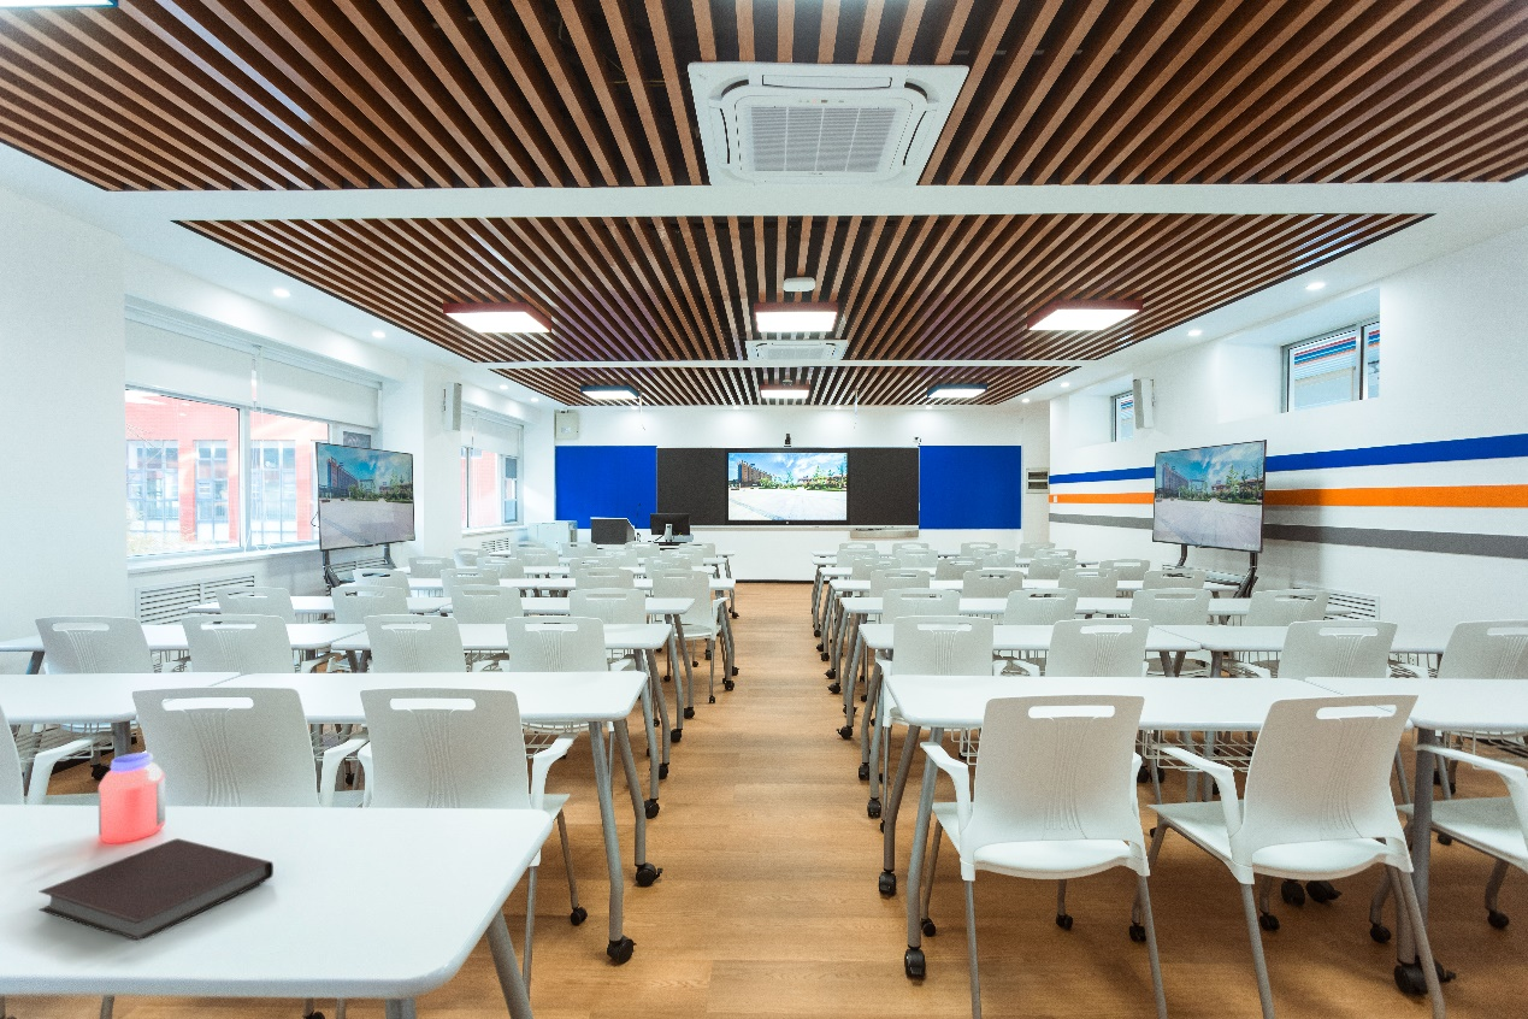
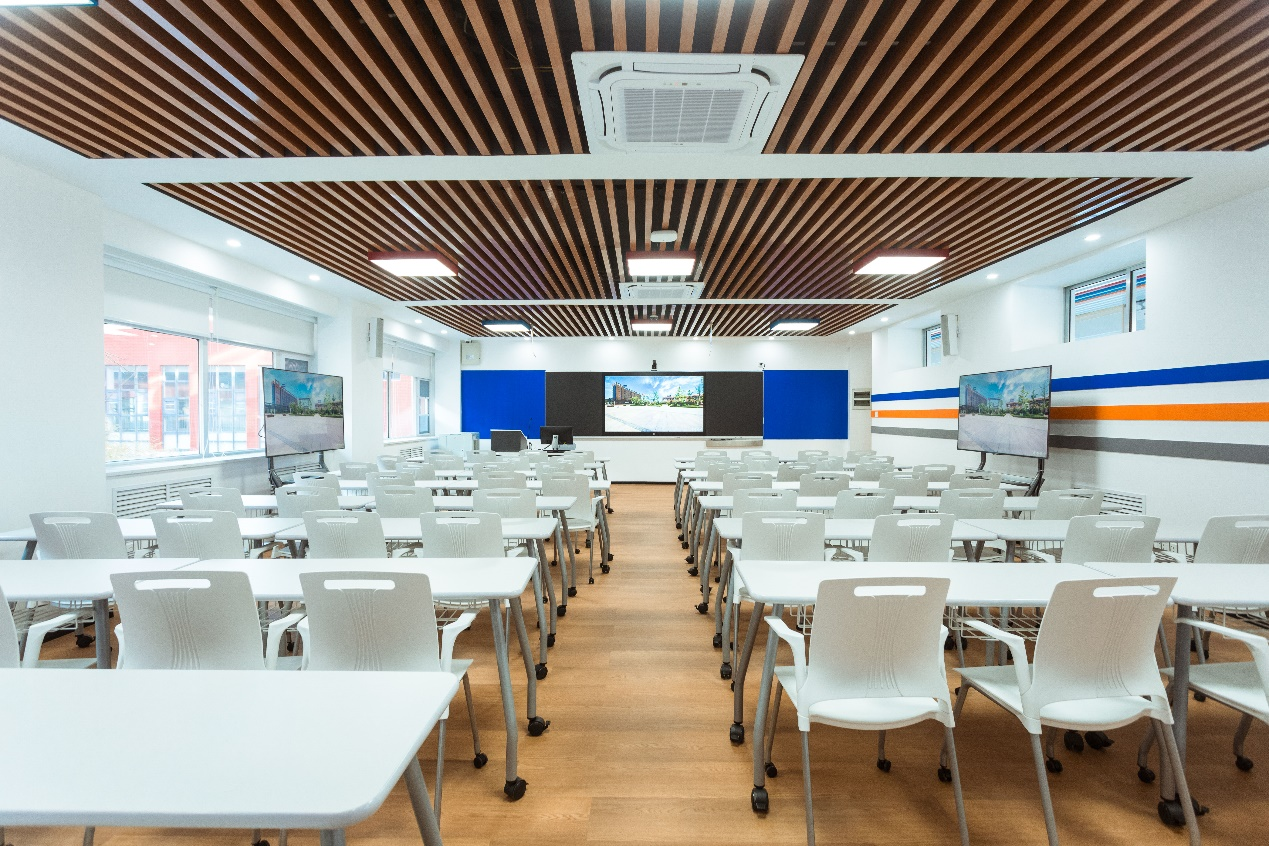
- notebook [37,837,275,941]
- jar [98,752,166,844]
